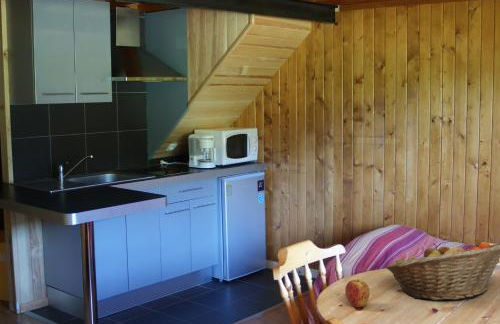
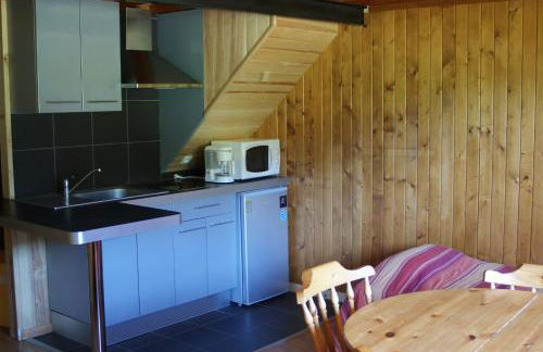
- apple [344,278,371,308]
- fruit basket [385,241,500,301]
